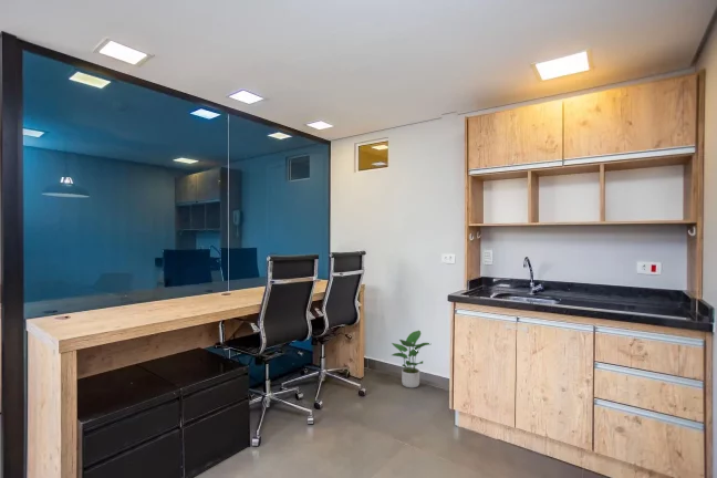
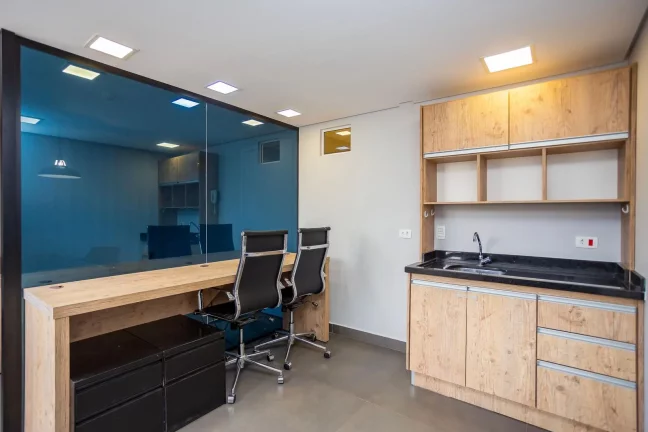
- potted plant [391,330,430,388]
